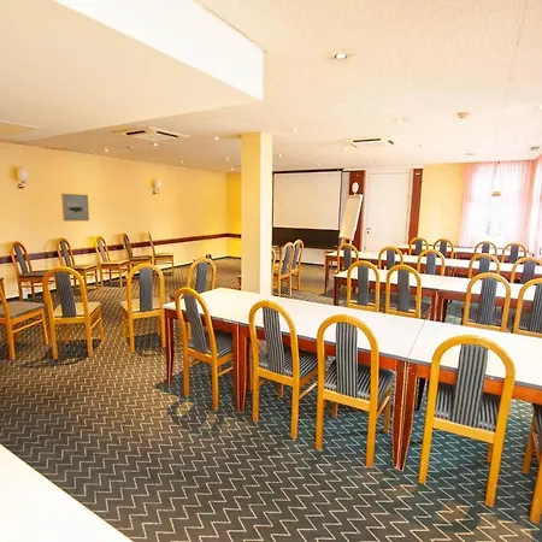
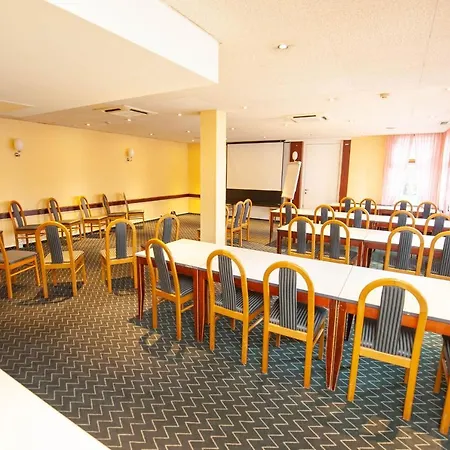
- wall art [60,193,90,223]
